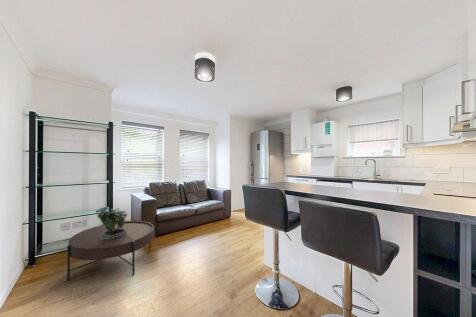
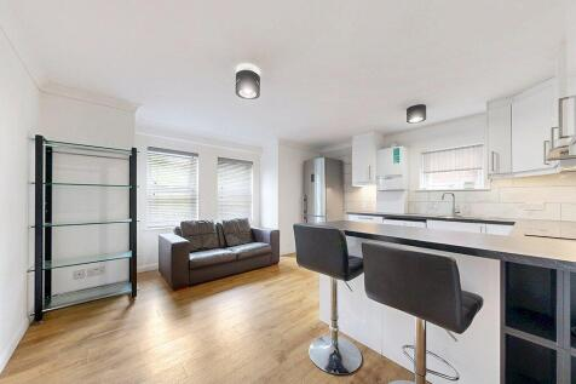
- coffee table [66,220,155,281]
- potted plant [95,204,129,239]
